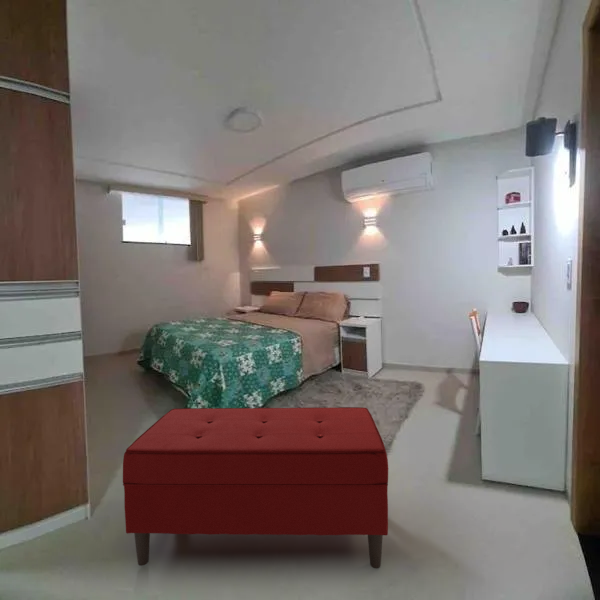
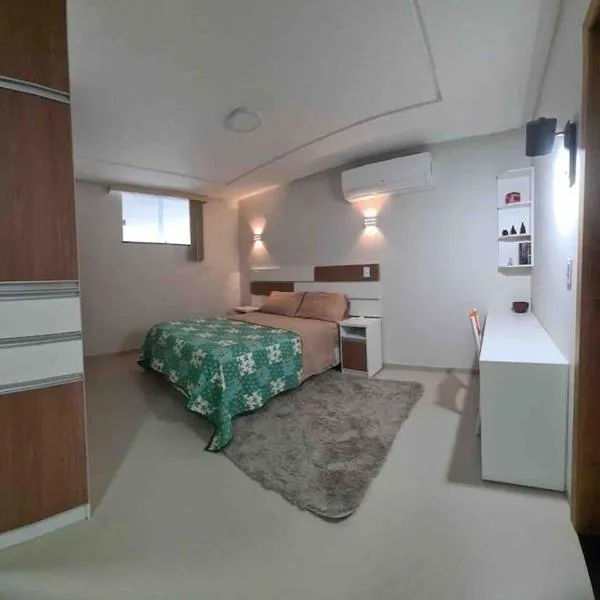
- bench [122,406,389,569]
